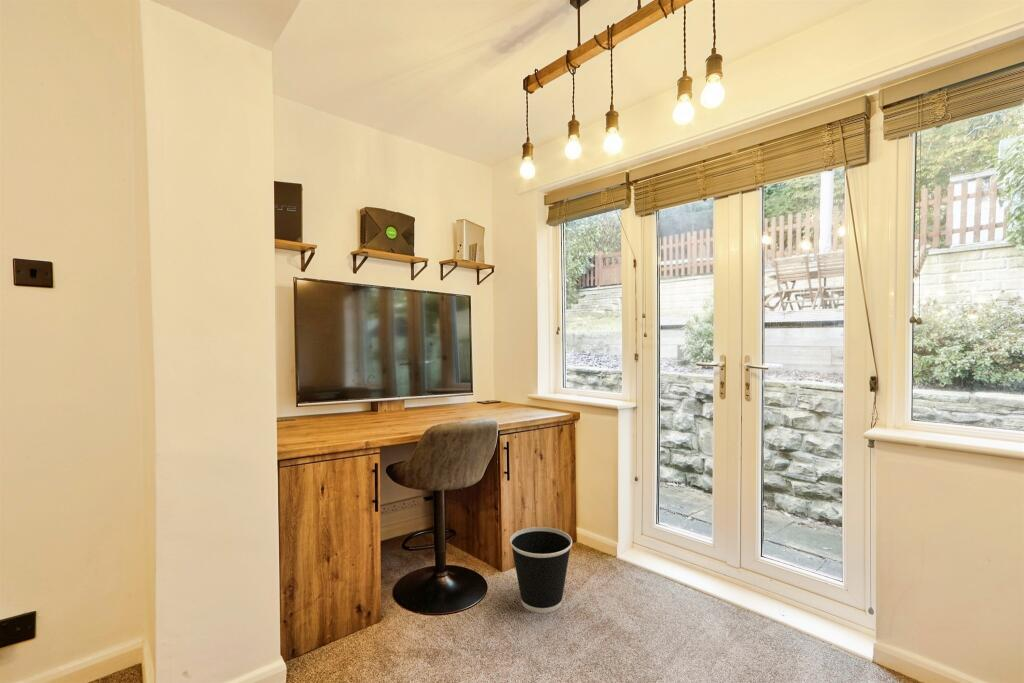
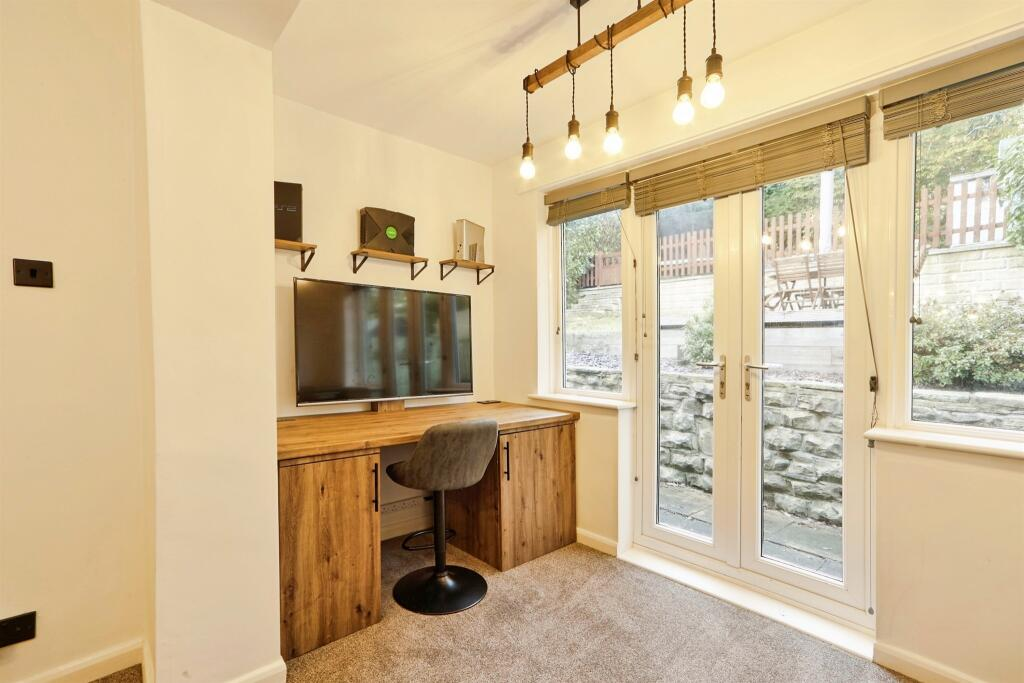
- wastebasket [509,526,573,614]
